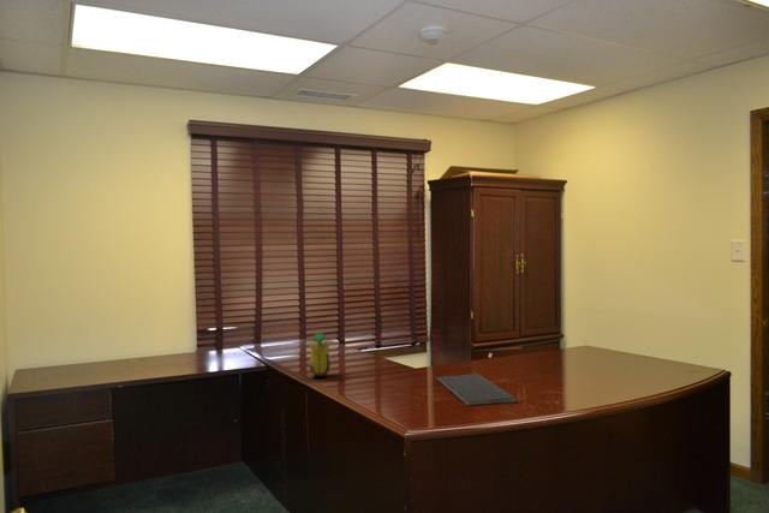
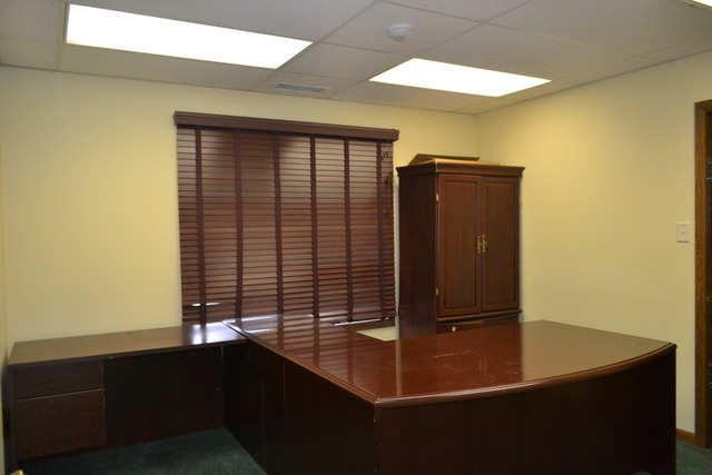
- computer keyboard [436,372,518,407]
- plant pot [308,332,332,378]
